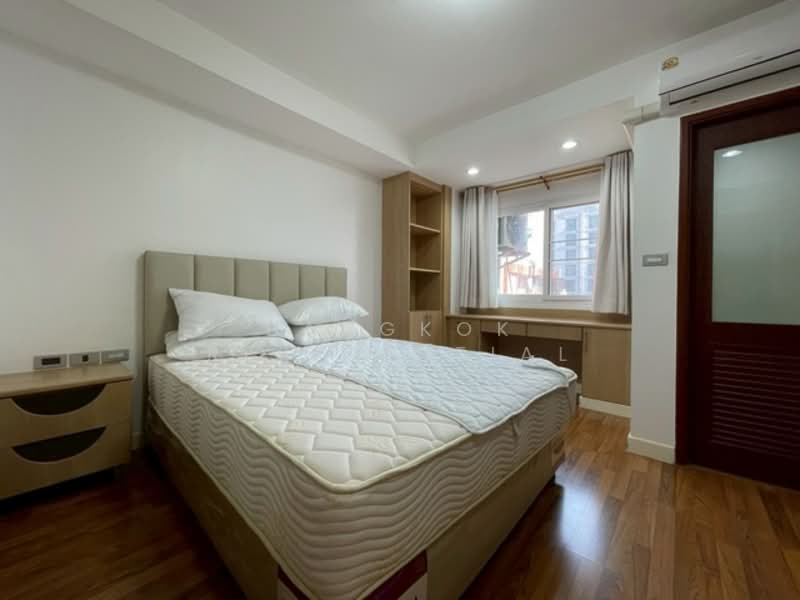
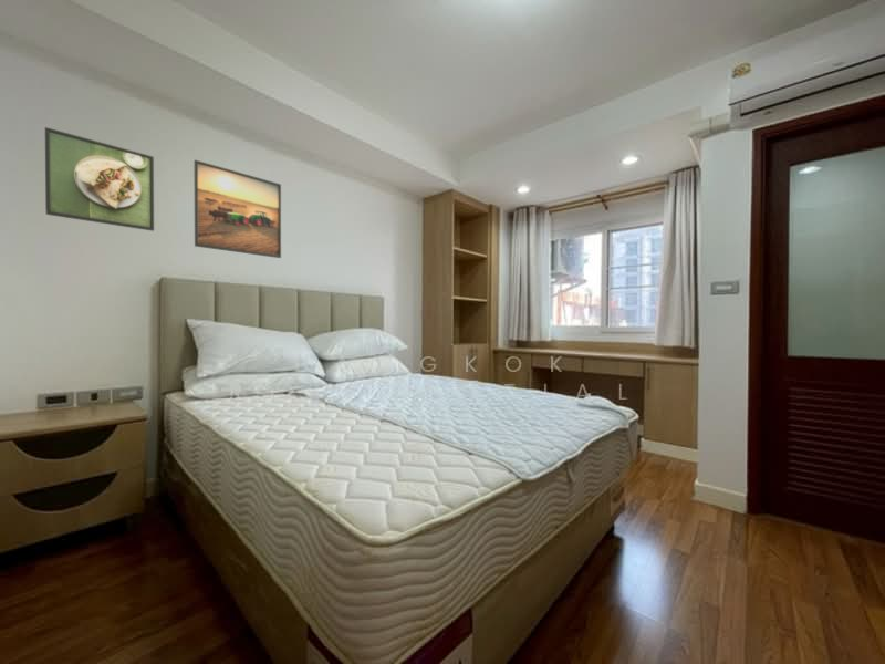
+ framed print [192,158,282,259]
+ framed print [44,126,155,232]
